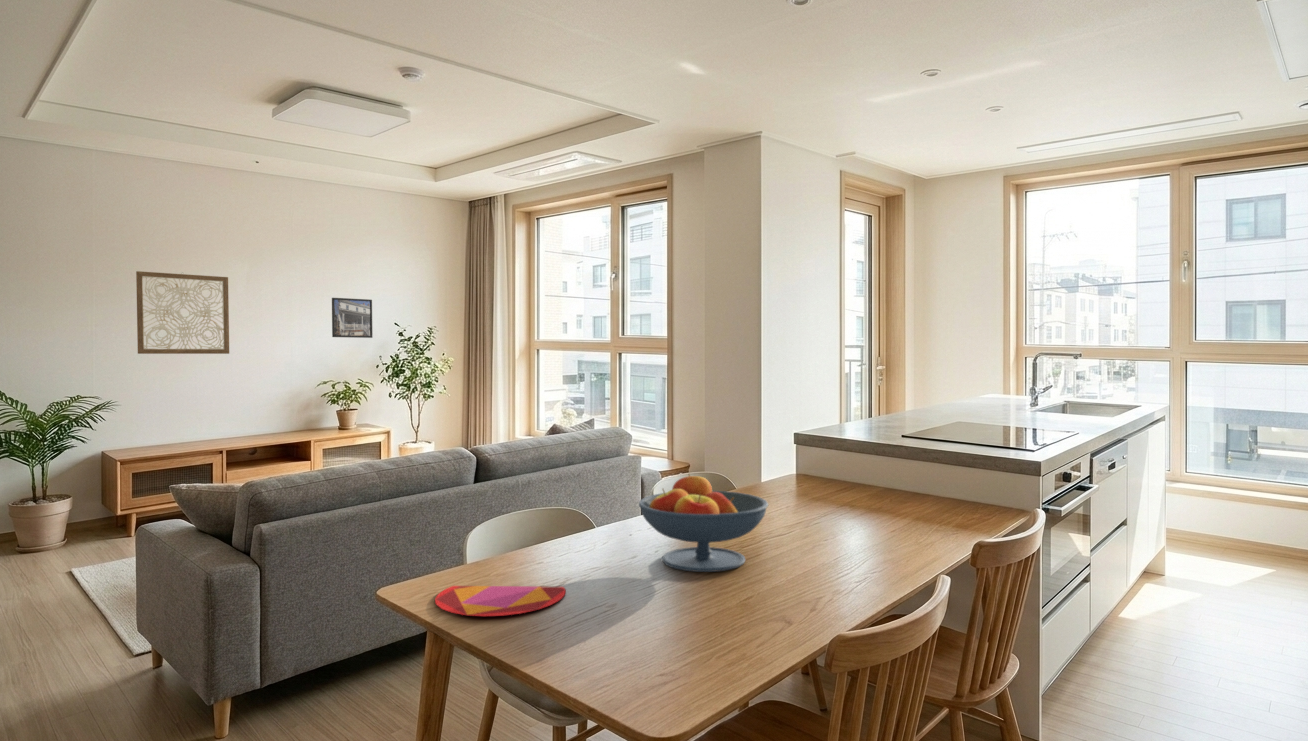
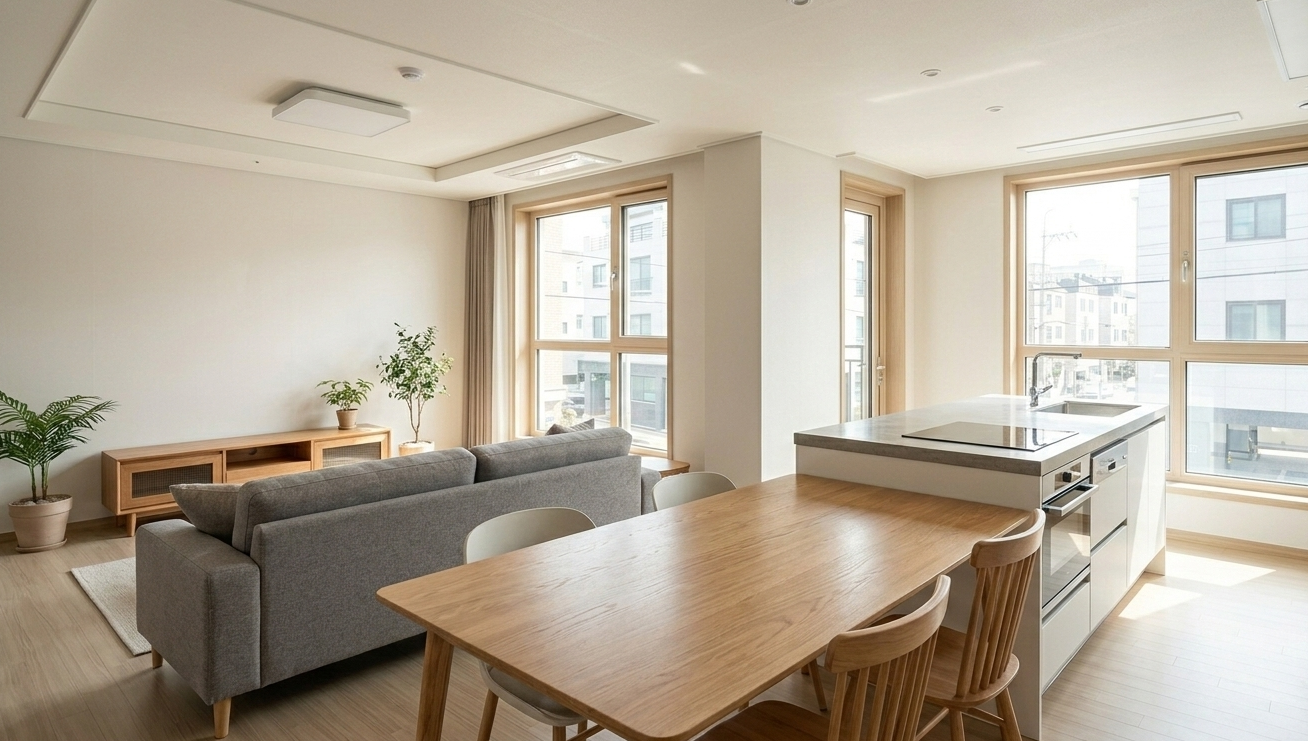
- fruit bowl [638,473,770,573]
- wall art [135,270,230,355]
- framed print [331,297,374,339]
- plate [434,585,567,617]
